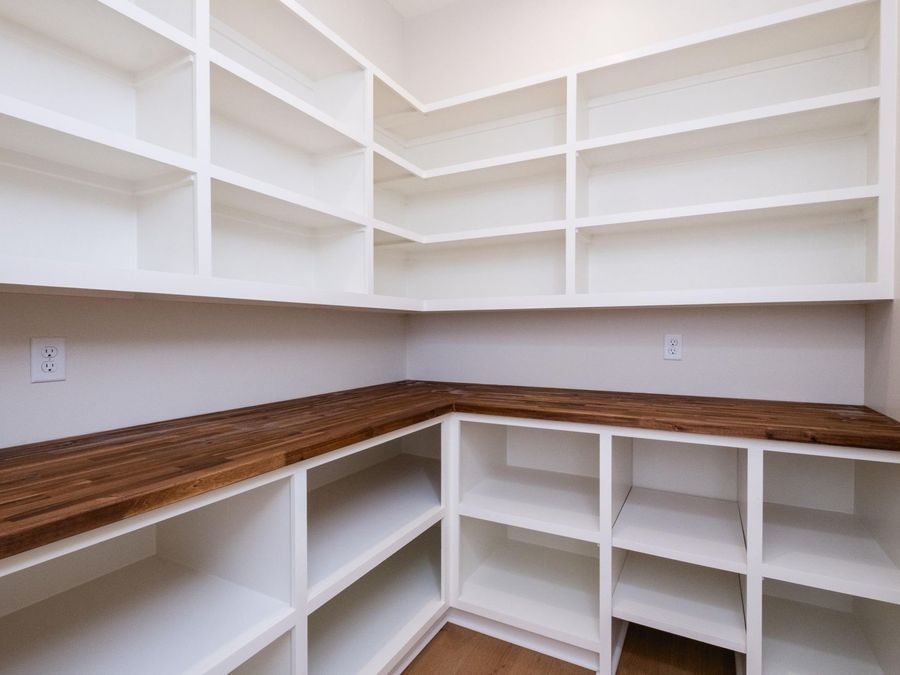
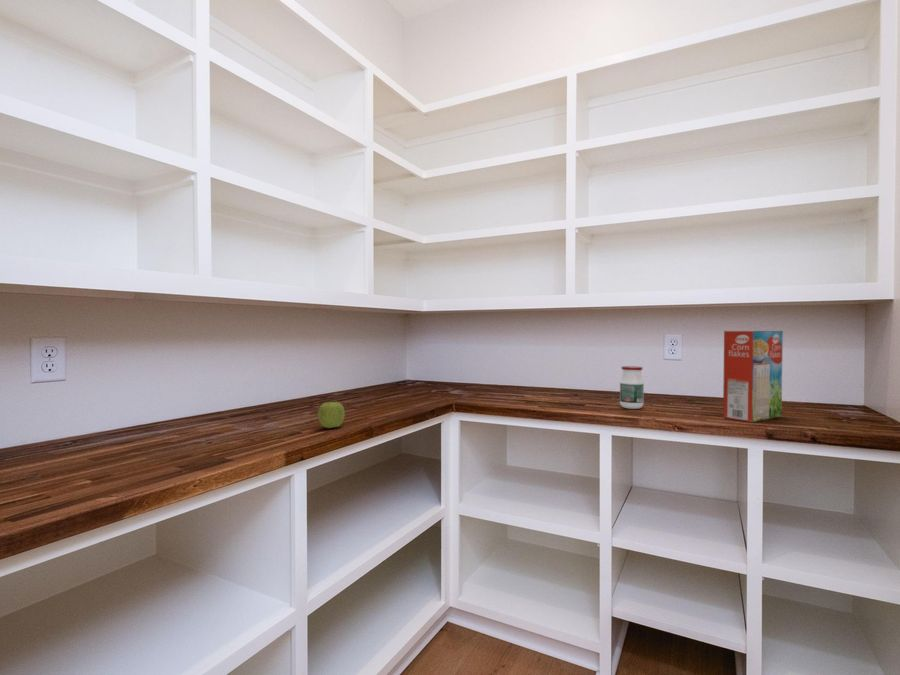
+ fruit [317,399,346,429]
+ cereal box [722,330,784,423]
+ jar [619,365,645,410]
